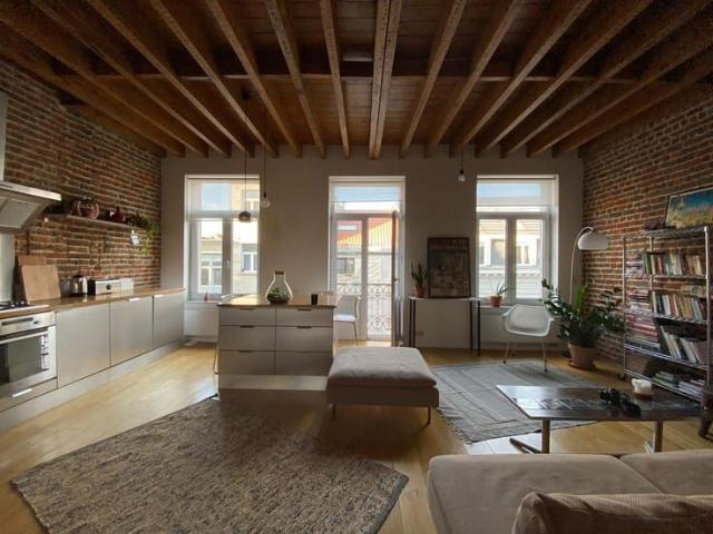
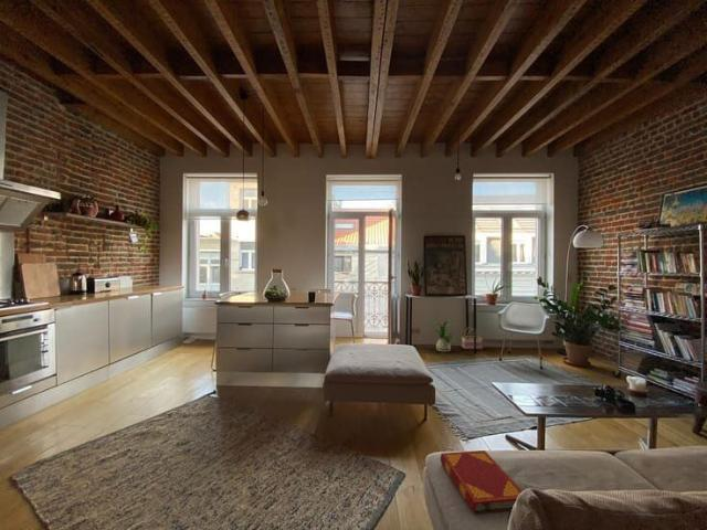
+ hardback book [440,449,524,516]
+ house plant [429,319,460,353]
+ basket [461,327,484,351]
